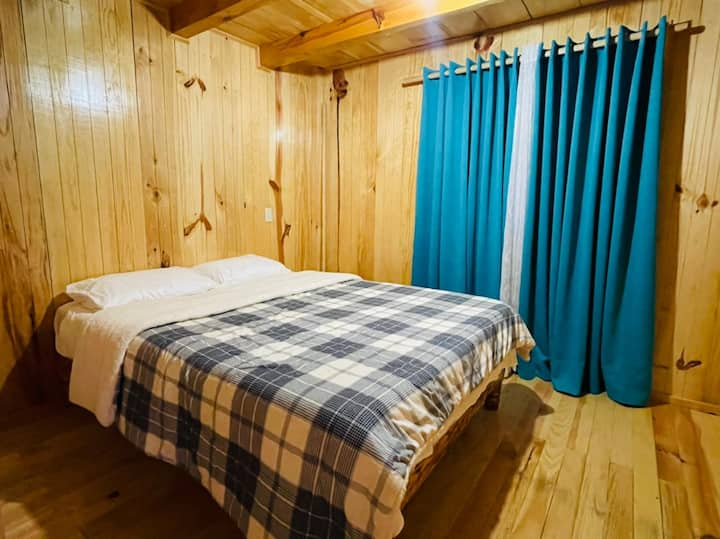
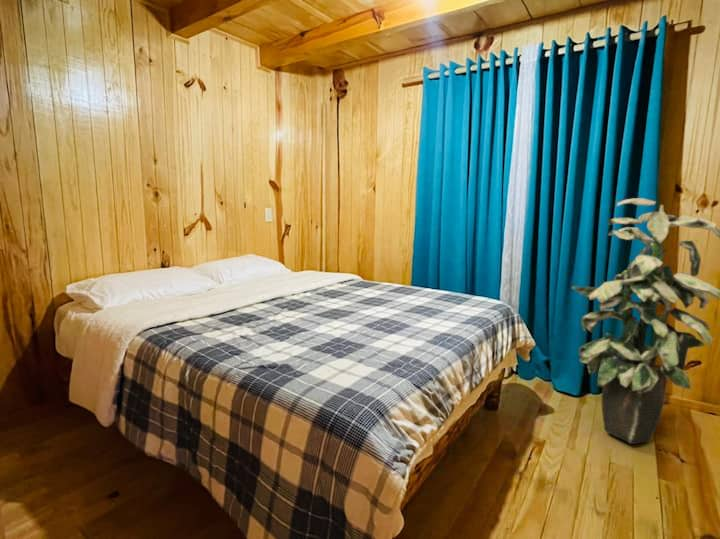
+ indoor plant [570,197,720,445]
